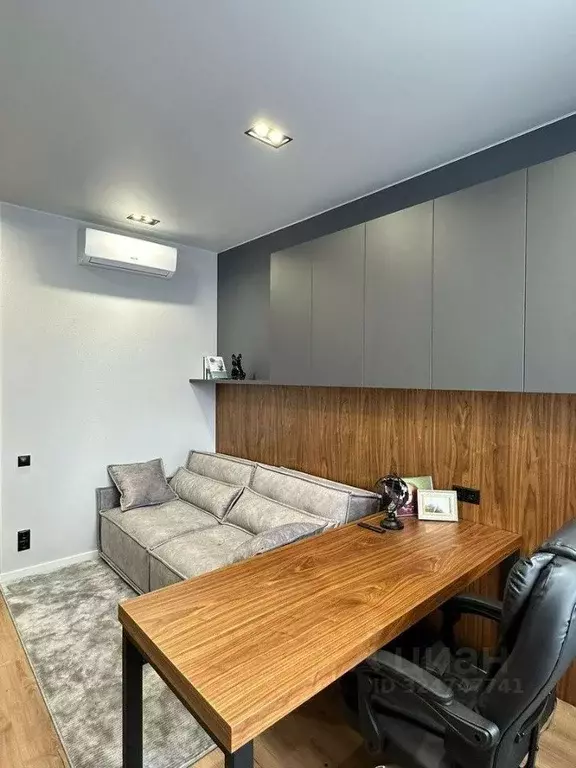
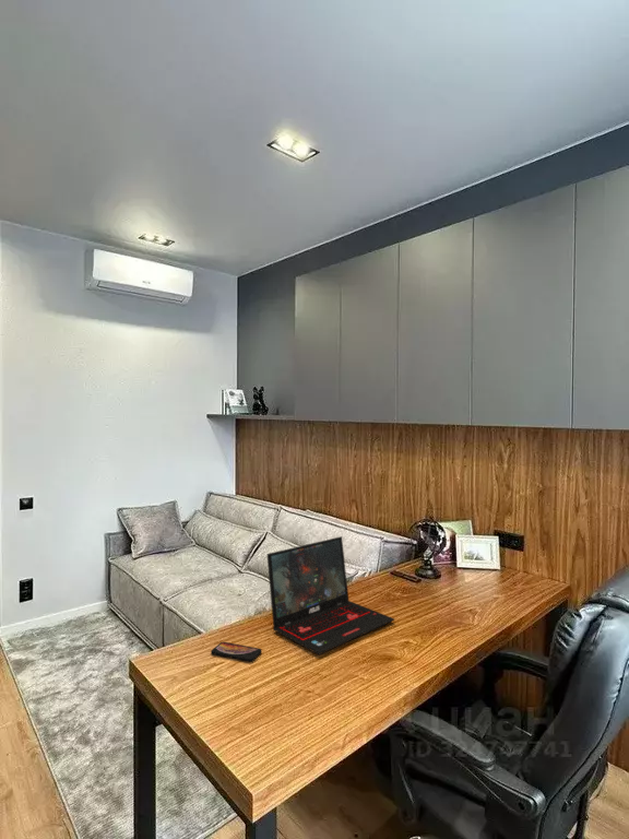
+ laptop [266,535,395,655]
+ smartphone [210,641,262,663]
